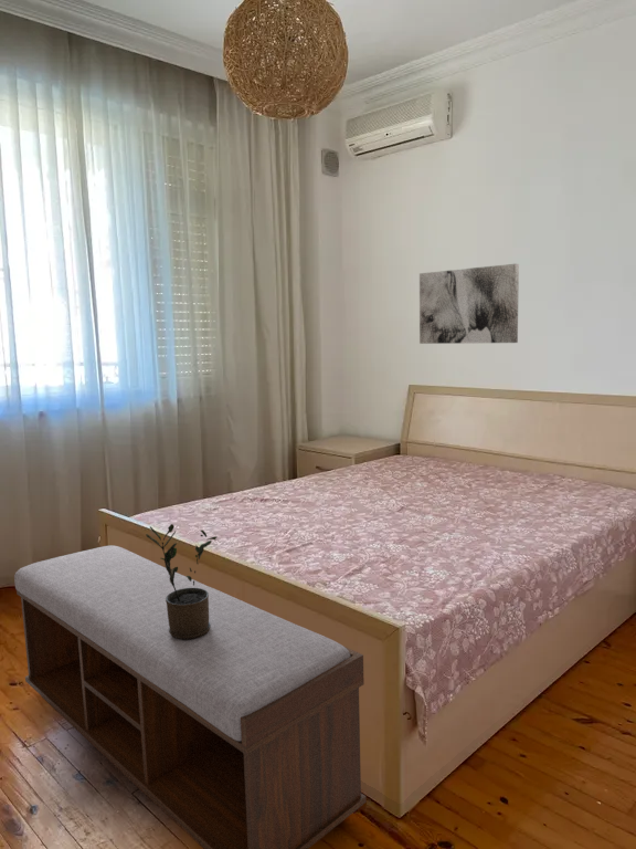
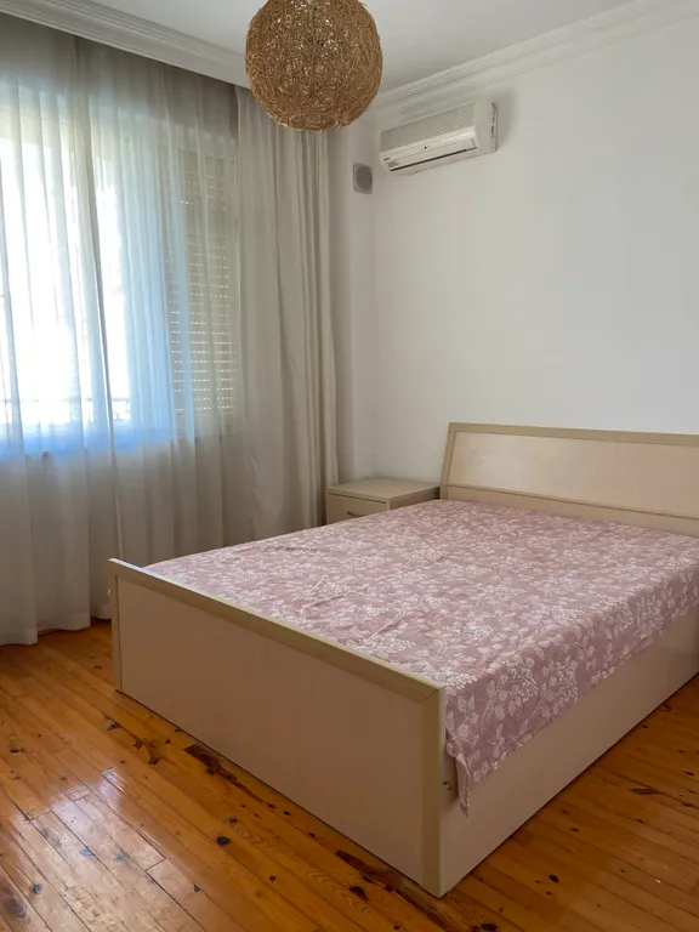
- bench [13,544,368,849]
- potted plant [145,523,219,640]
- wall art [418,263,520,345]
